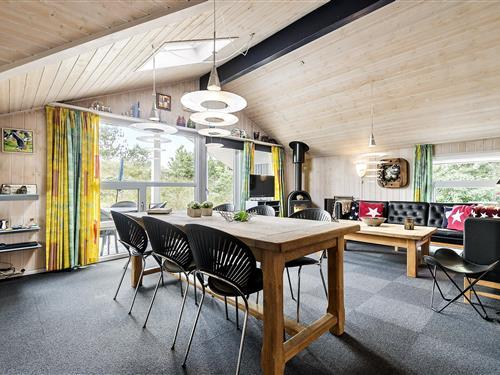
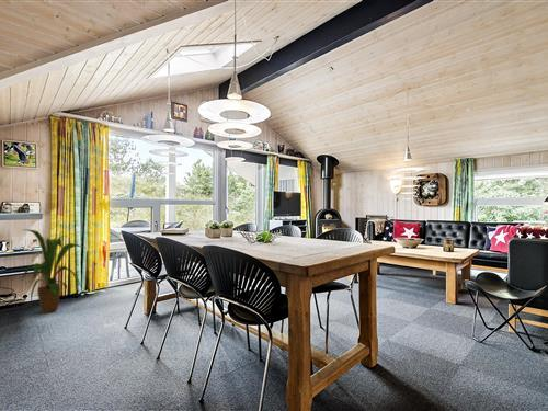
+ house plant [21,228,85,315]
